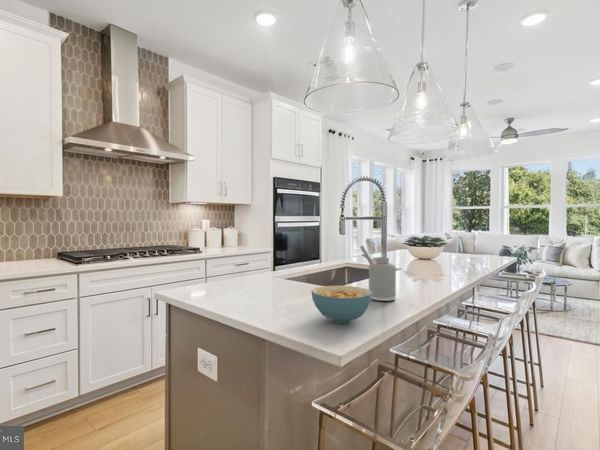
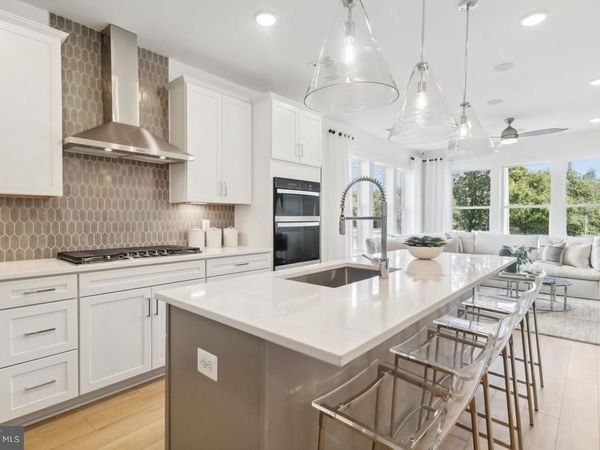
- soap dispenser [359,244,397,302]
- cereal bowl [310,285,372,324]
